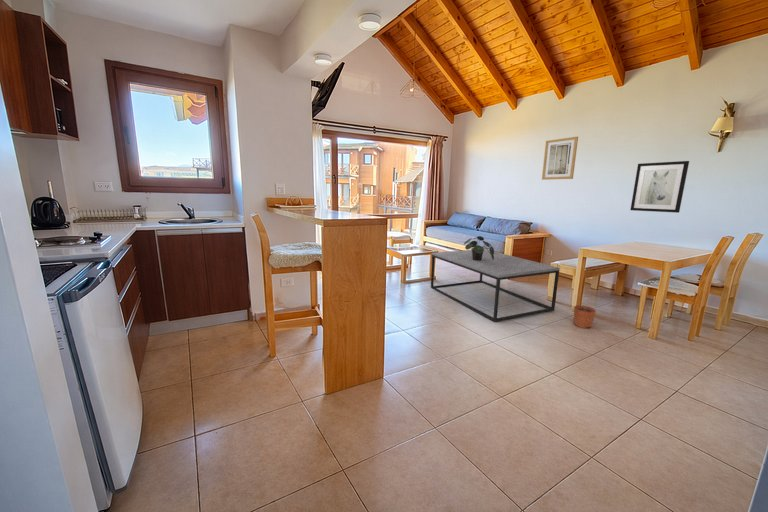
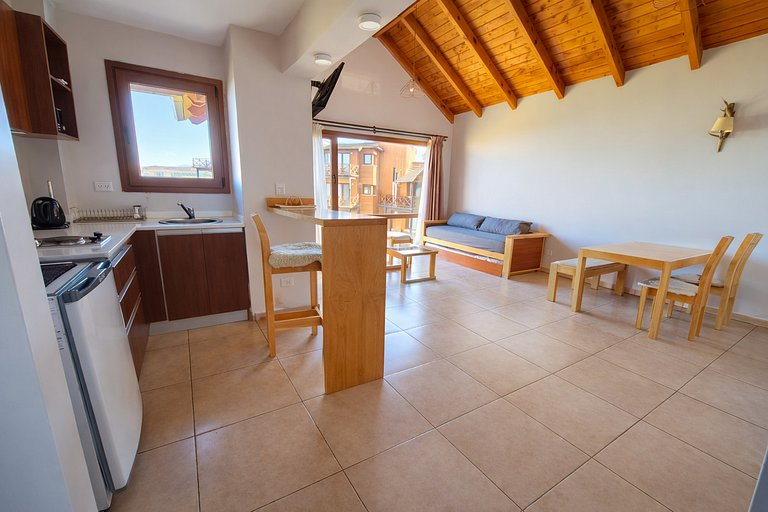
- wall art [629,160,690,214]
- potted plant [463,235,495,261]
- coffee table [430,248,561,323]
- plant pot [573,300,597,329]
- wall art [541,136,579,181]
